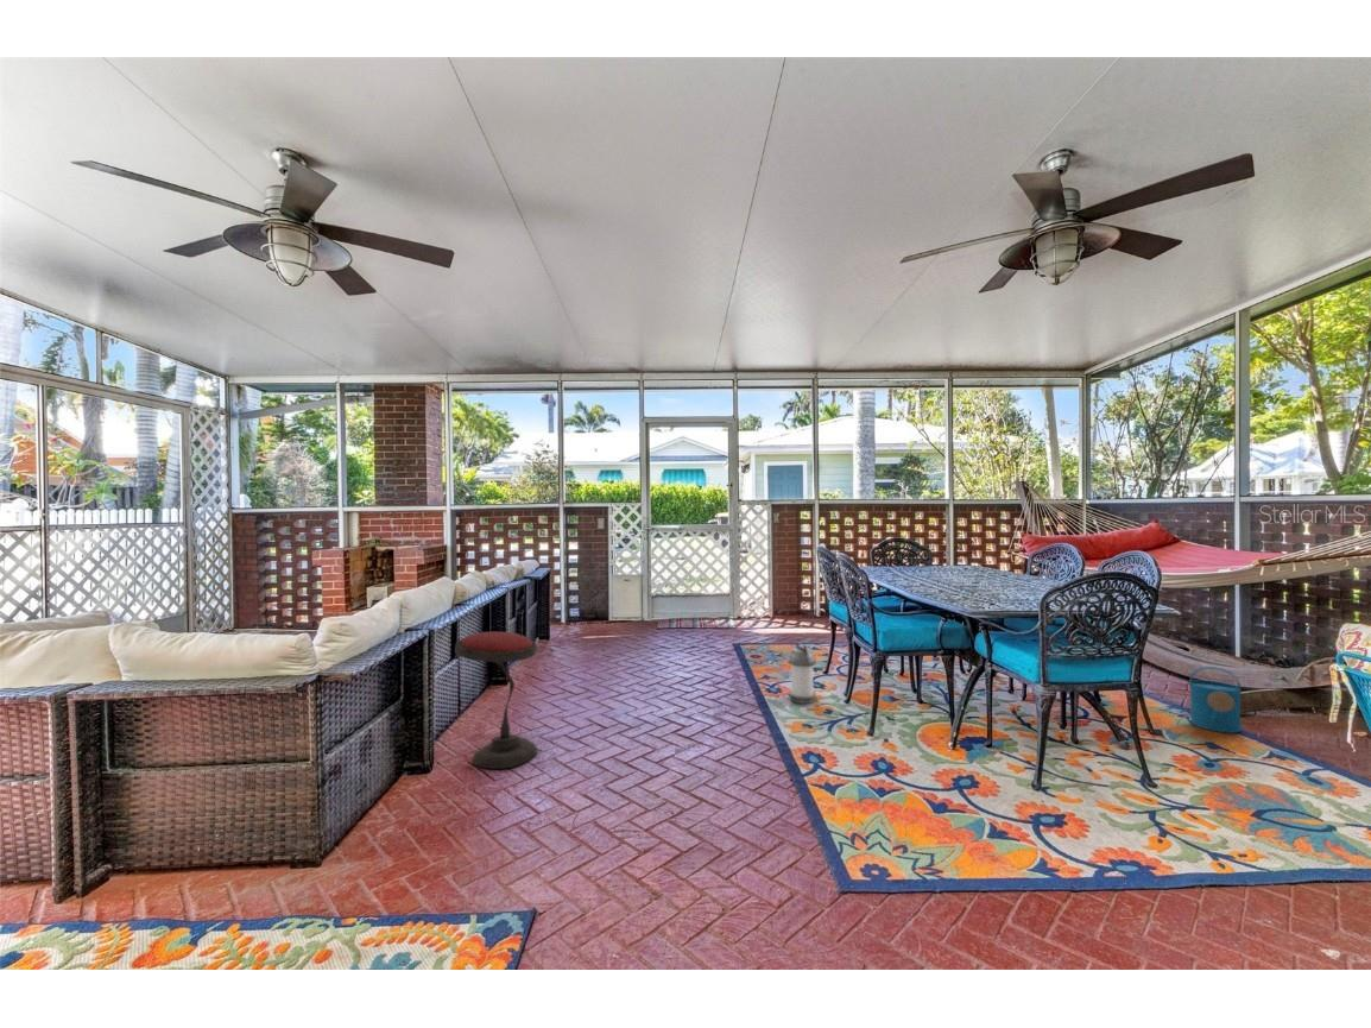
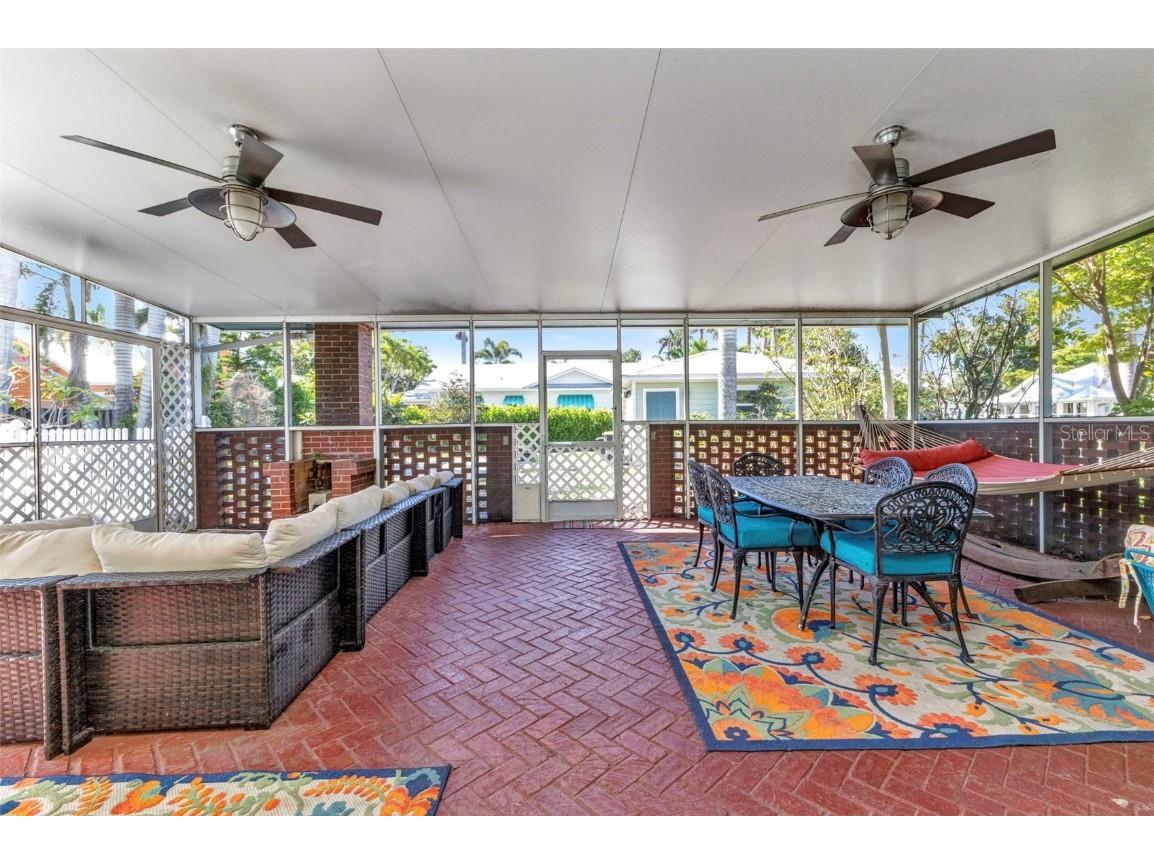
- lantern [786,641,817,705]
- watering can [1188,666,1243,734]
- side table [454,631,538,770]
